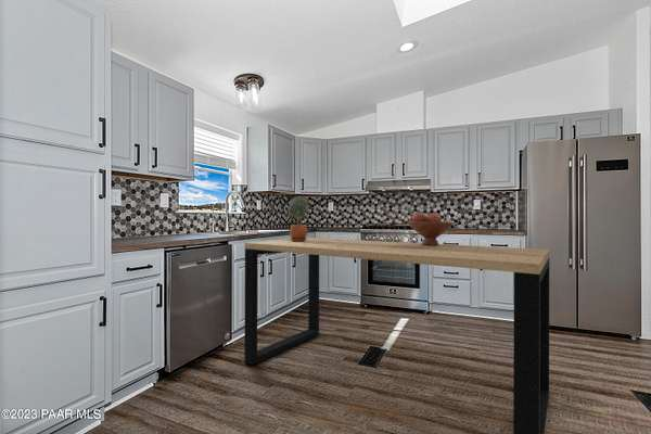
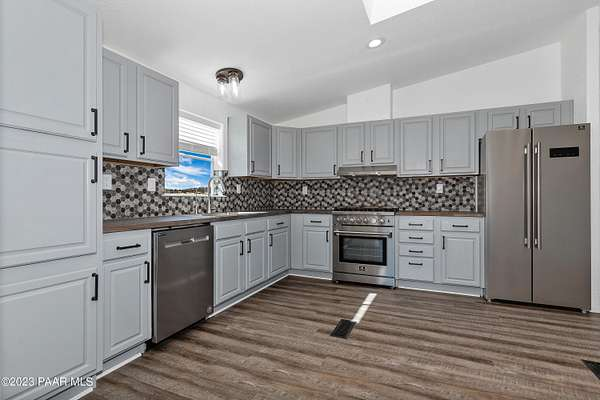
- dining table [243,237,551,434]
- potted plant [286,195,309,242]
- fruit bowl [407,212,455,245]
